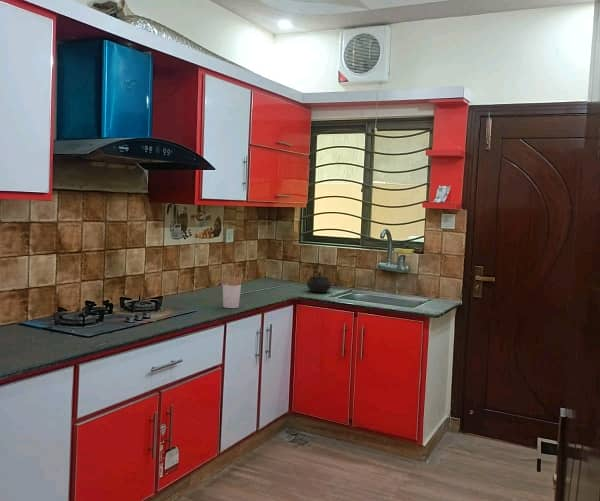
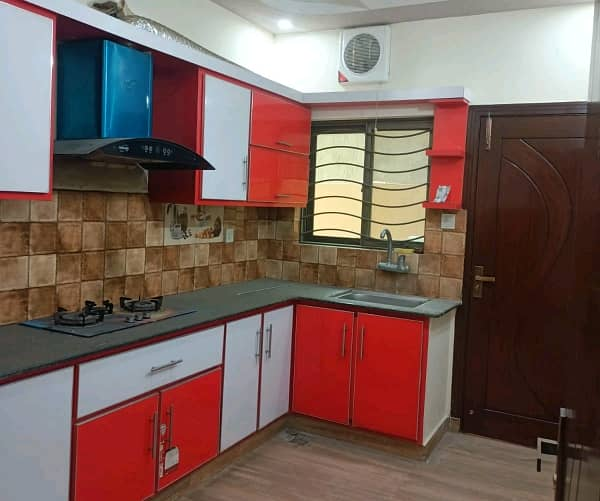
- utensil holder [219,273,244,309]
- kettle [306,263,332,293]
